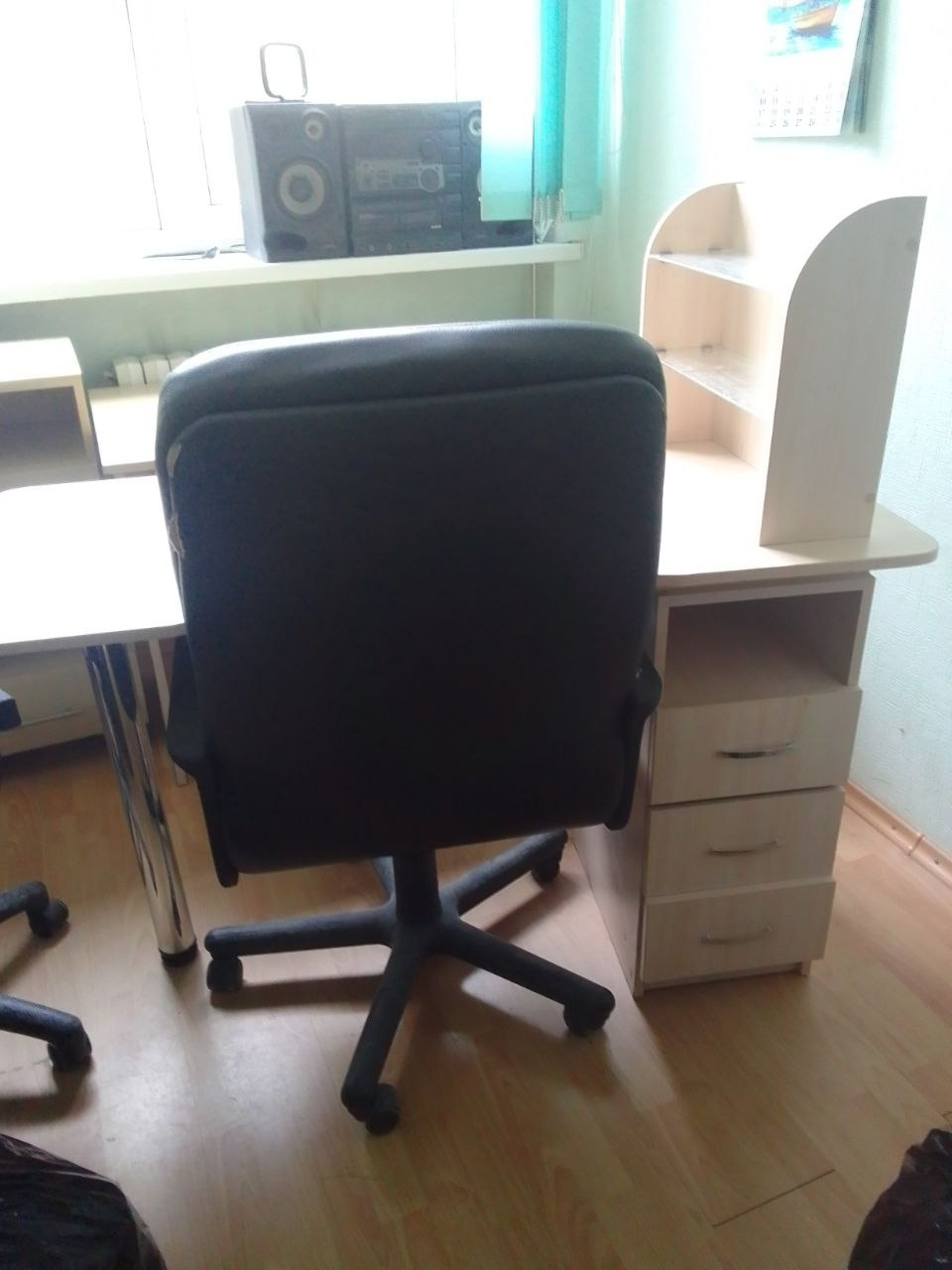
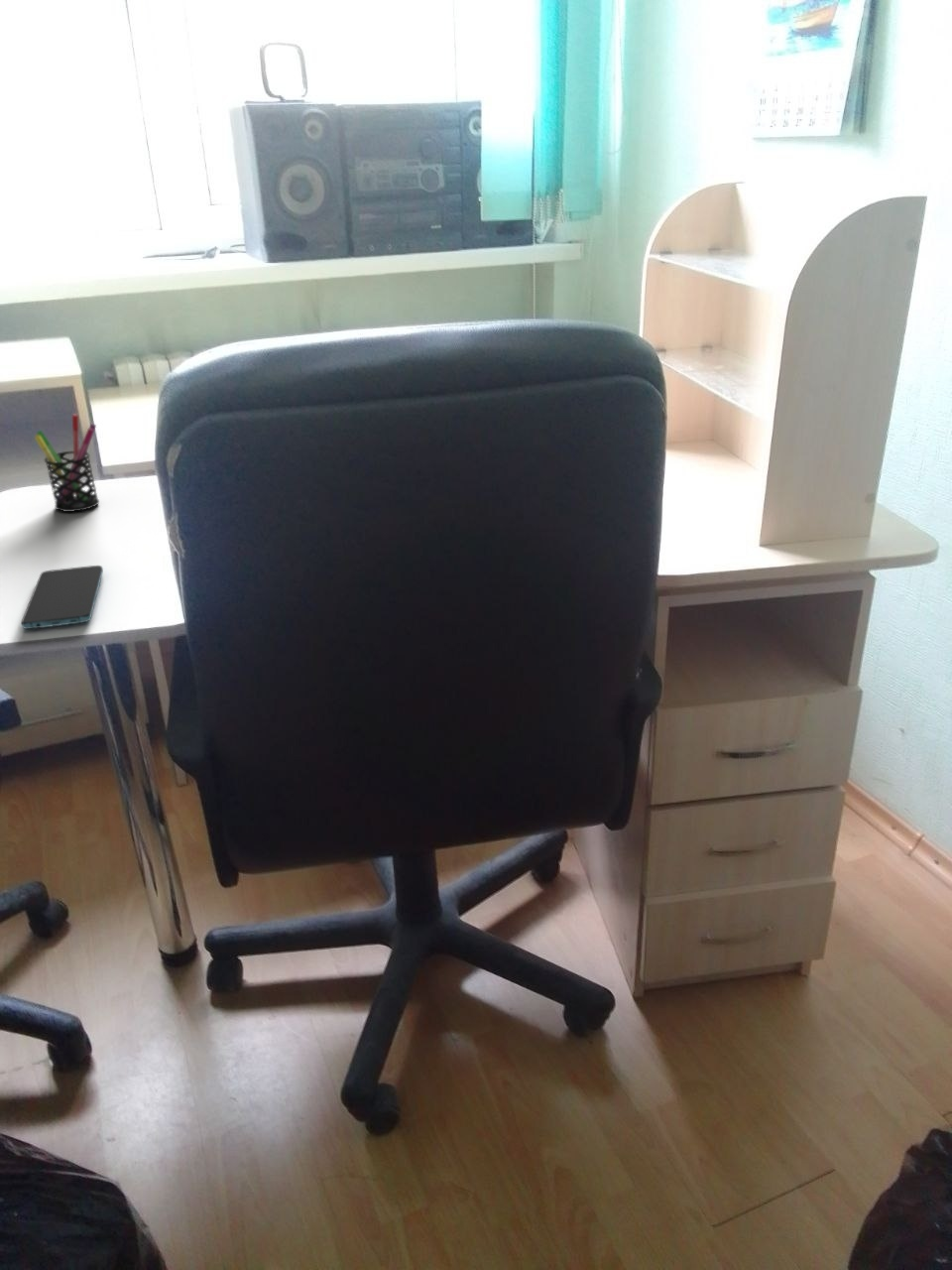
+ smartphone [21,565,104,630]
+ pen holder [34,414,100,513]
